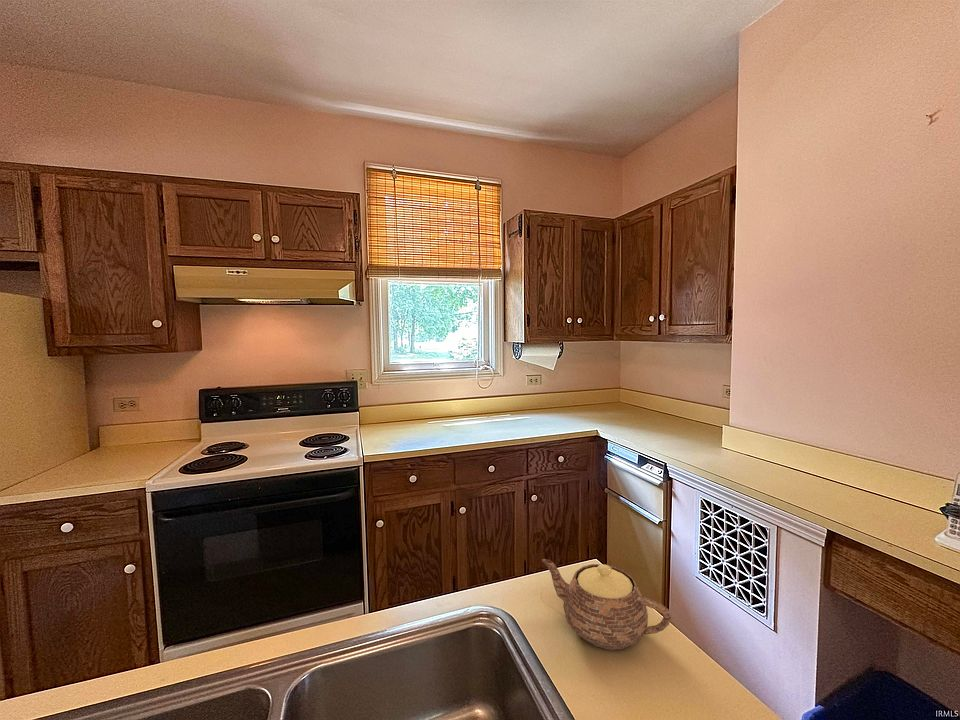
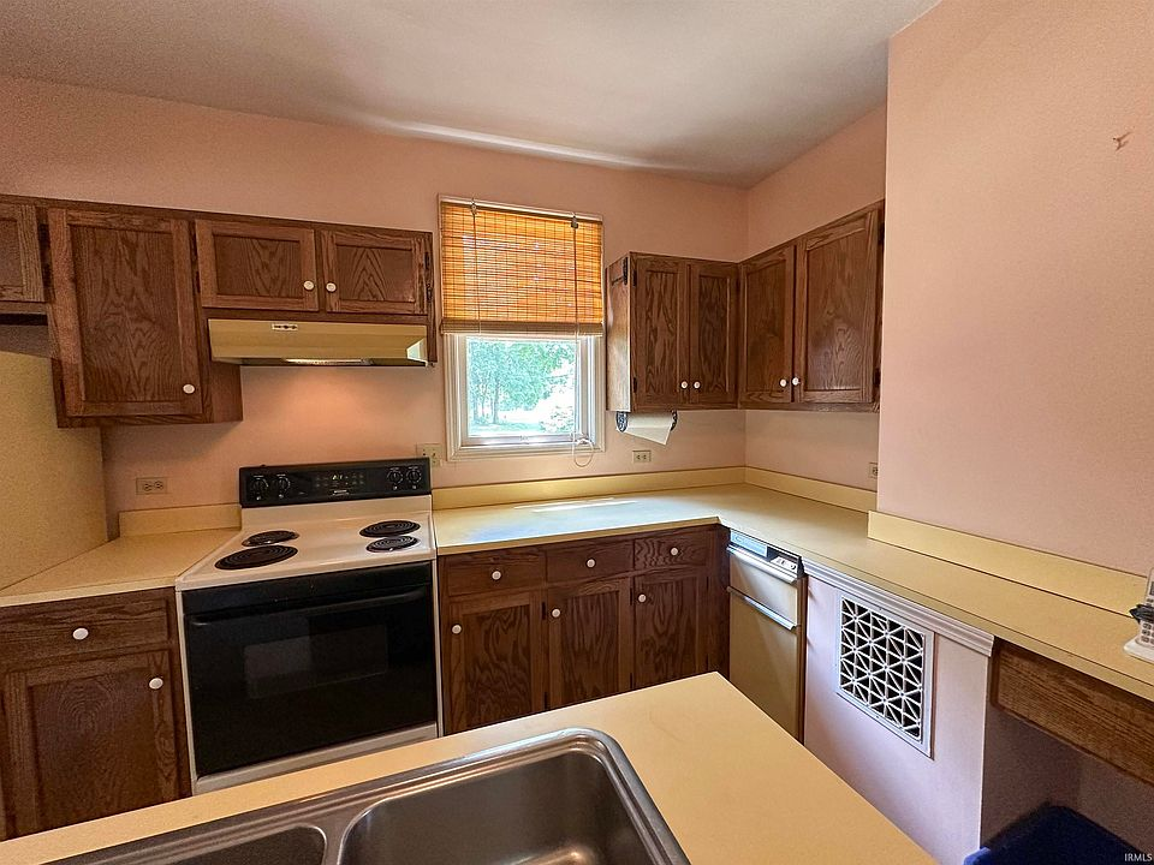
- teapot [541,558,672,651]
